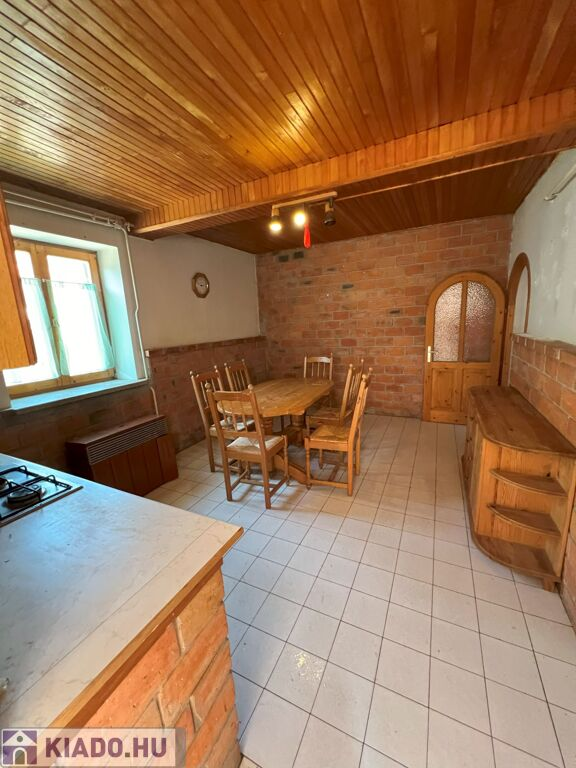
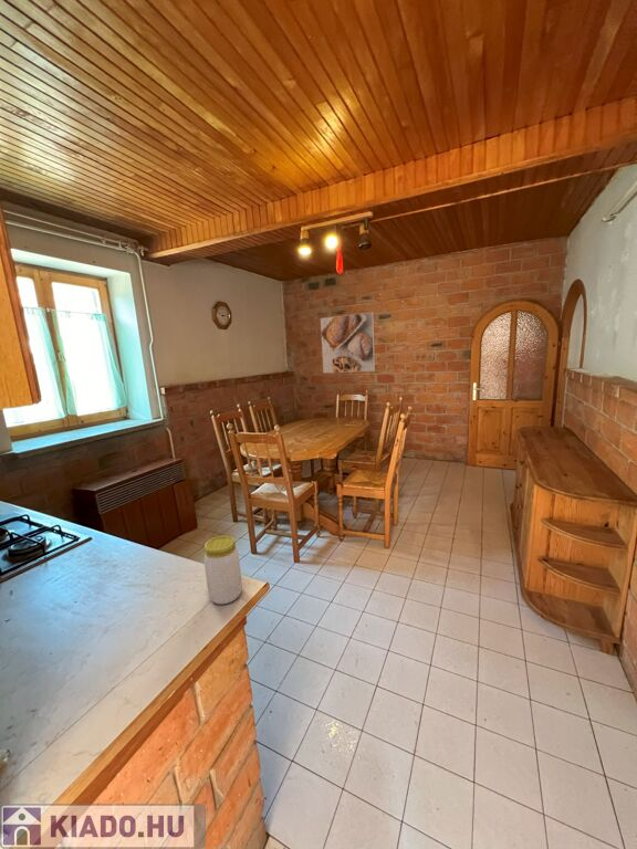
+ jar [203,535,243,606]
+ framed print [320,311,376,374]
